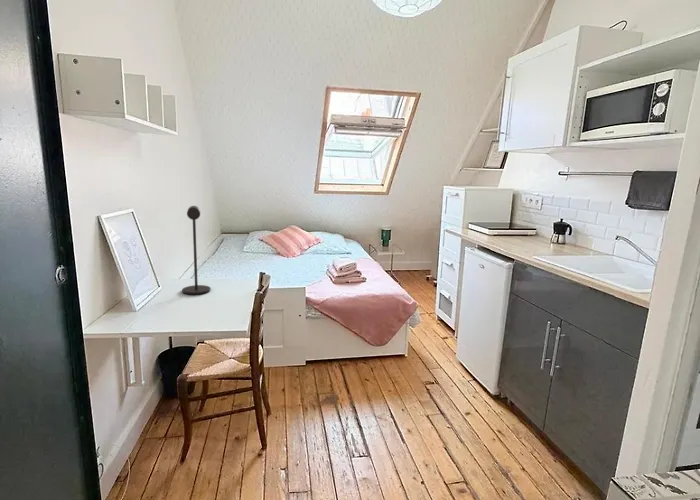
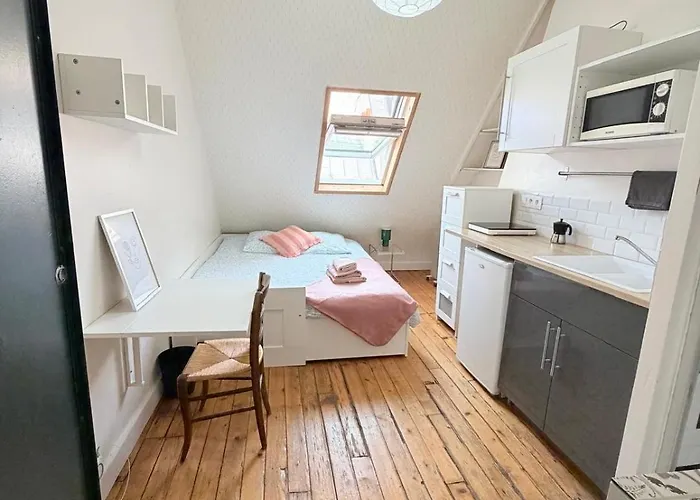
- desk lamp [181,205,211,295]
